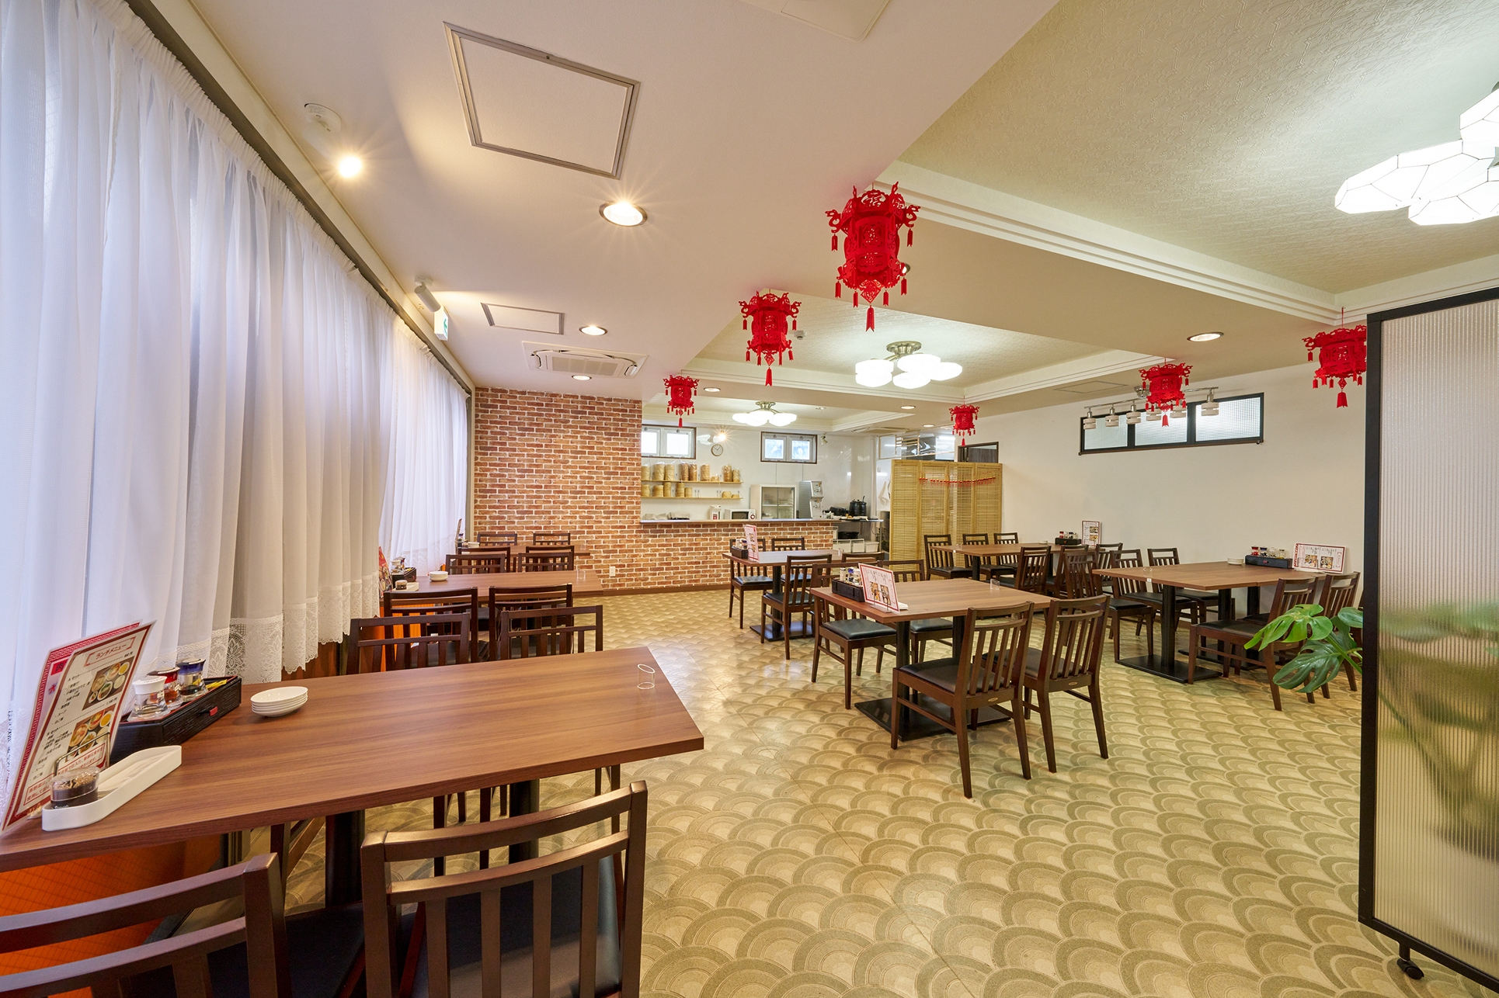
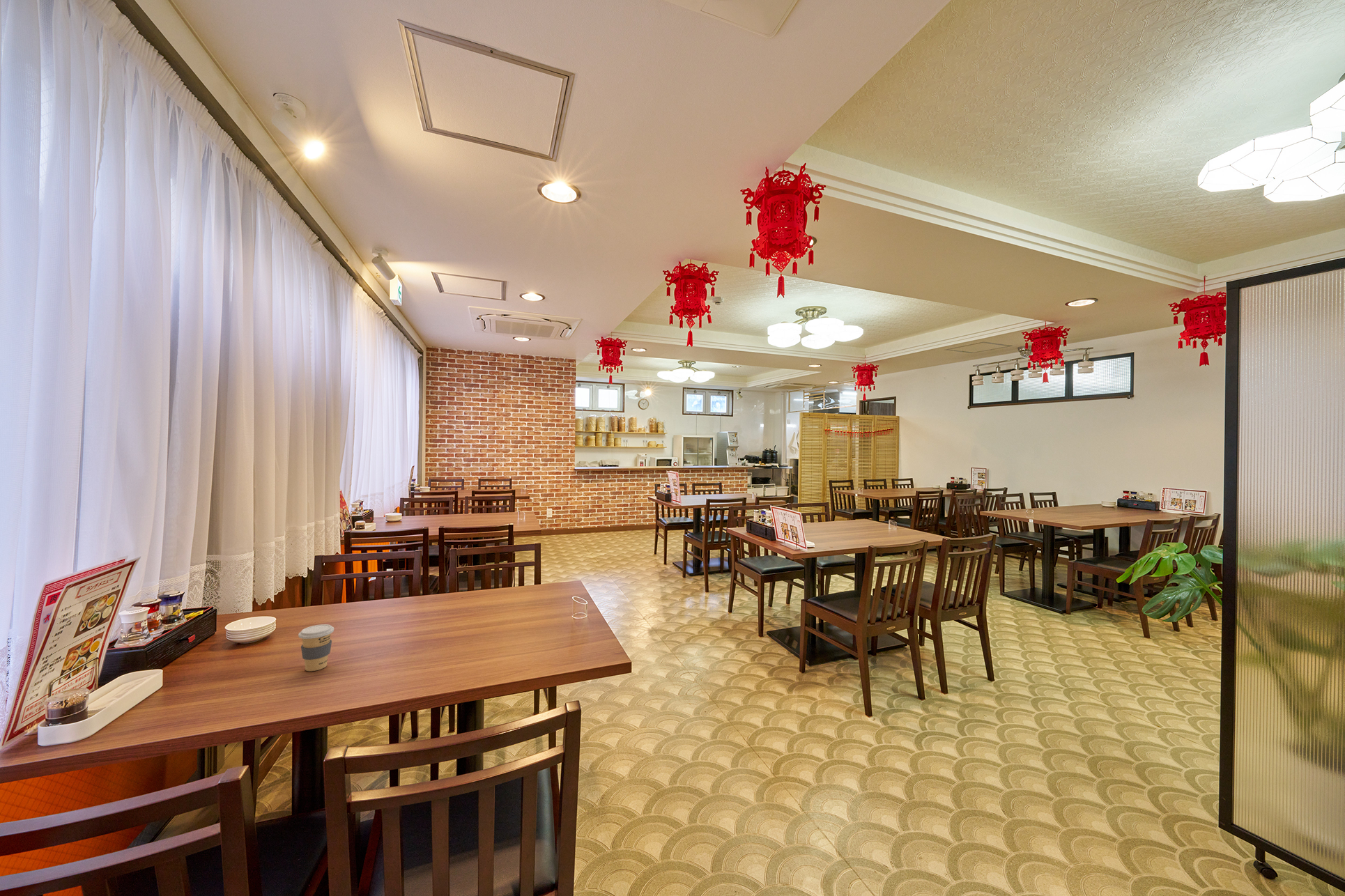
+ coffee cup [298,624,335,672]
